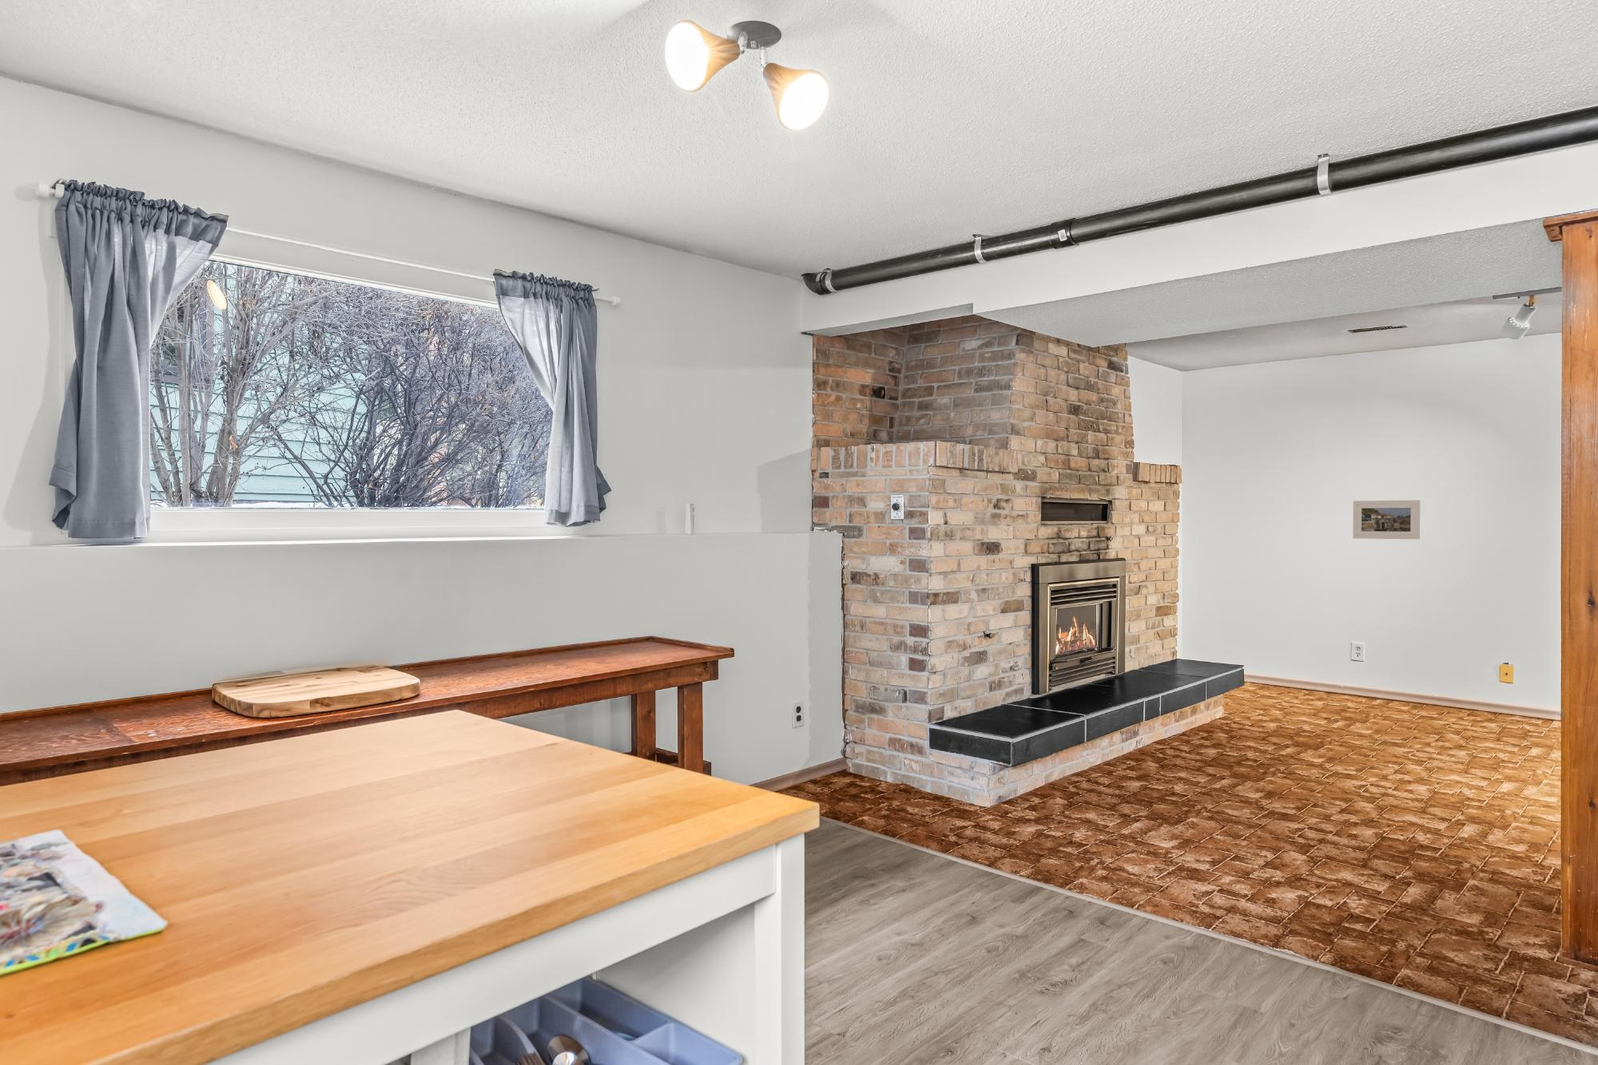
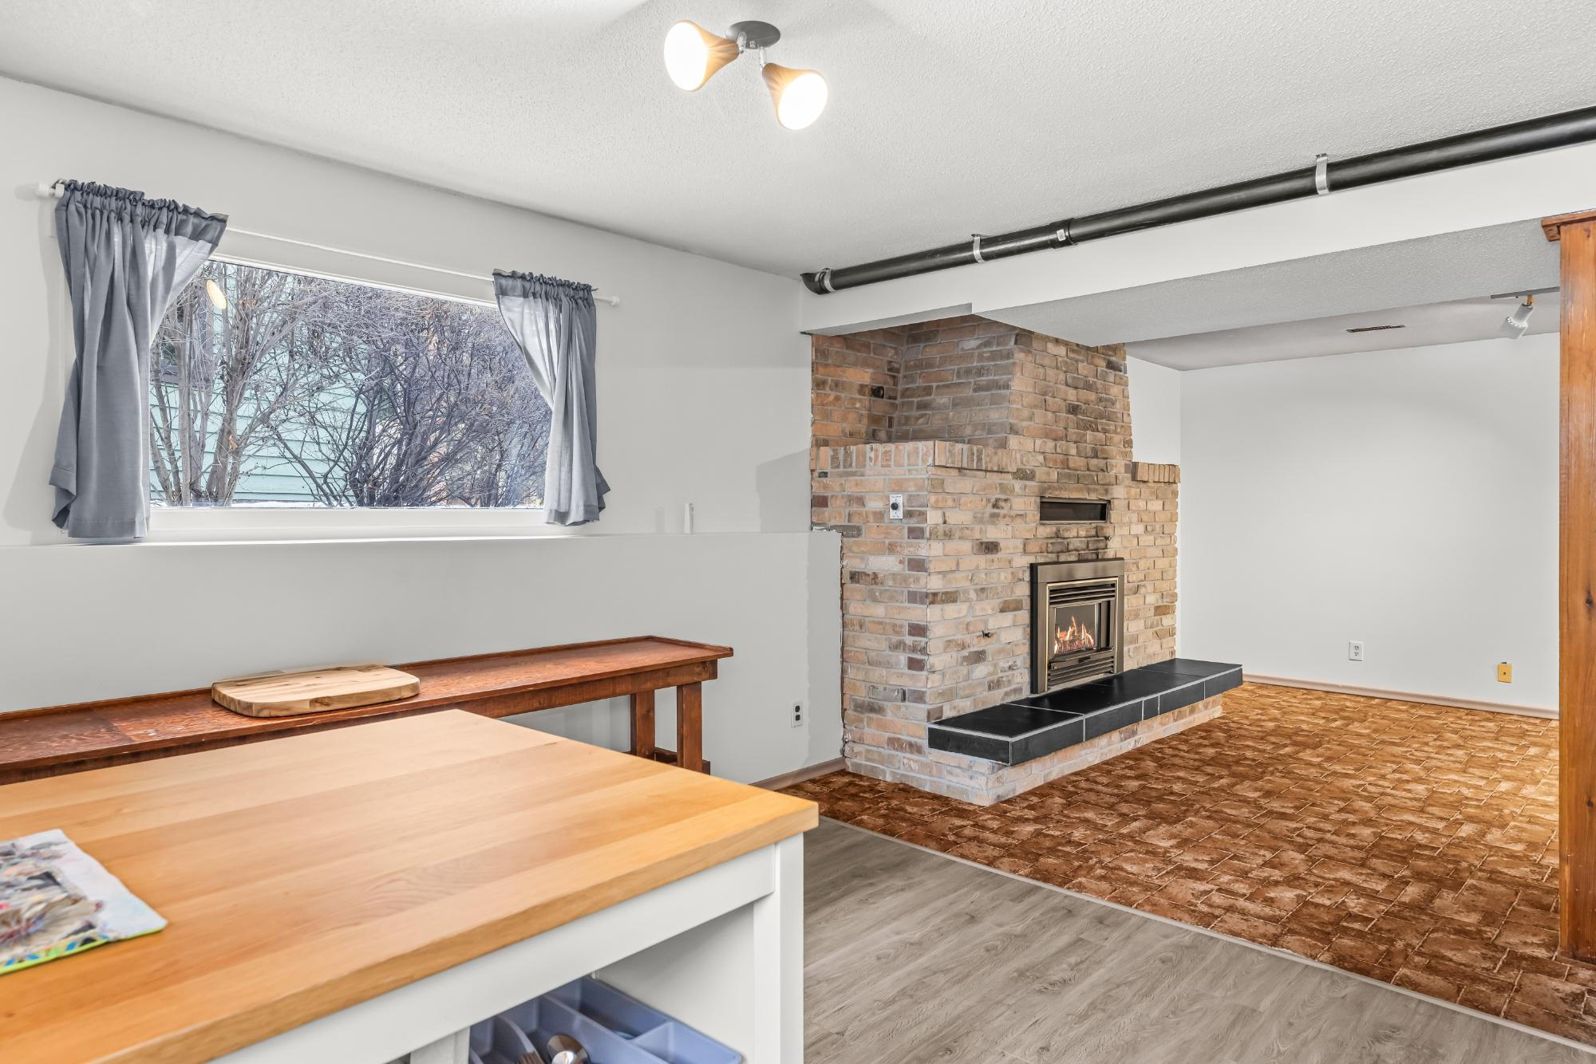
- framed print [1352,499,1421,540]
